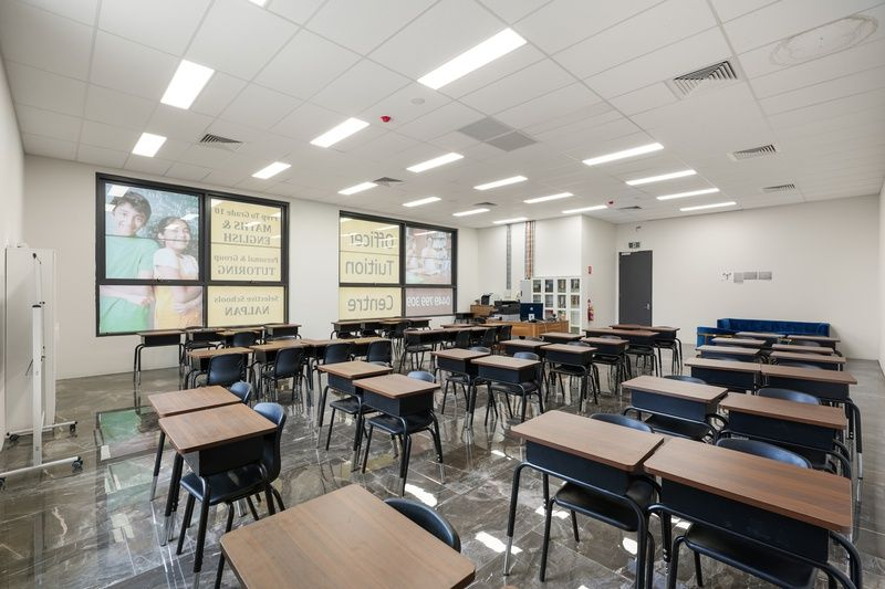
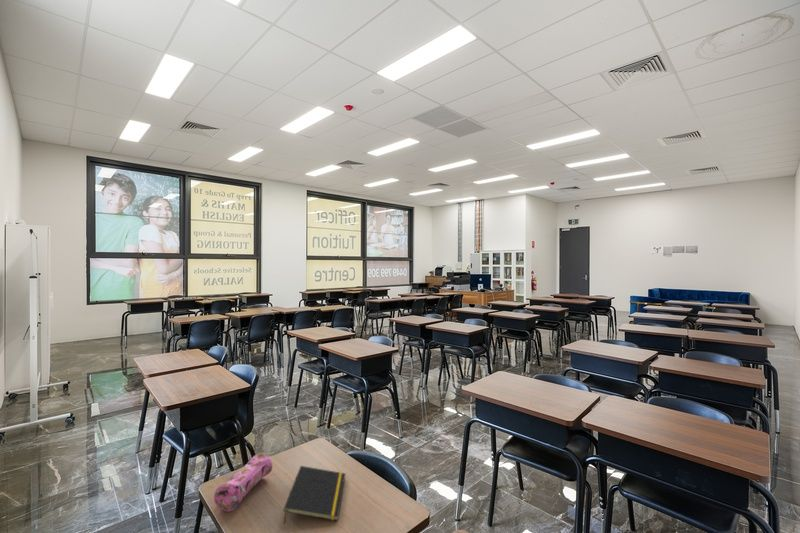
+ pencil case [213,452,274,512]
+ notepad [282,465,347,525]
